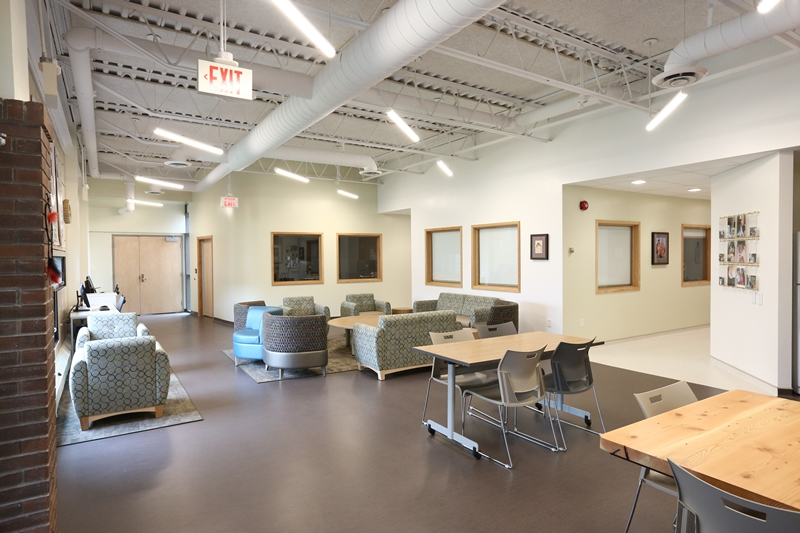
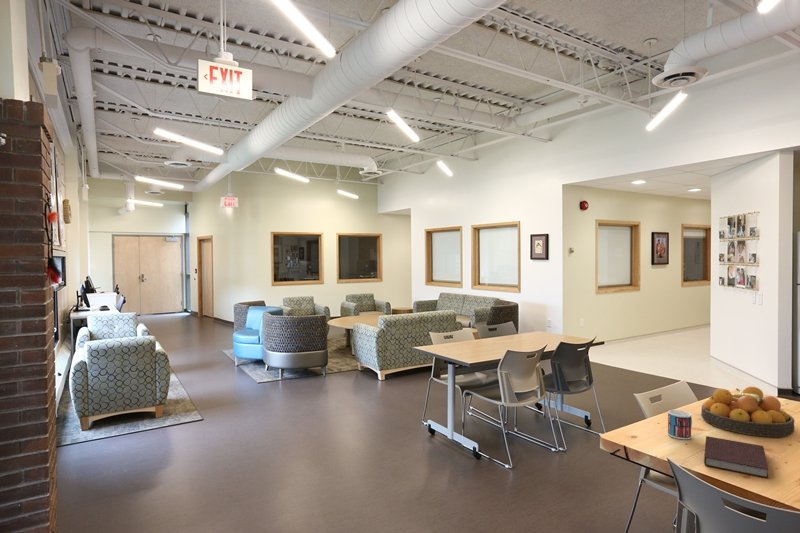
+ notebook [703,435,770,479]
+ mug [667,409,693,440]
+ fruit bowl [700,386,795,438]
